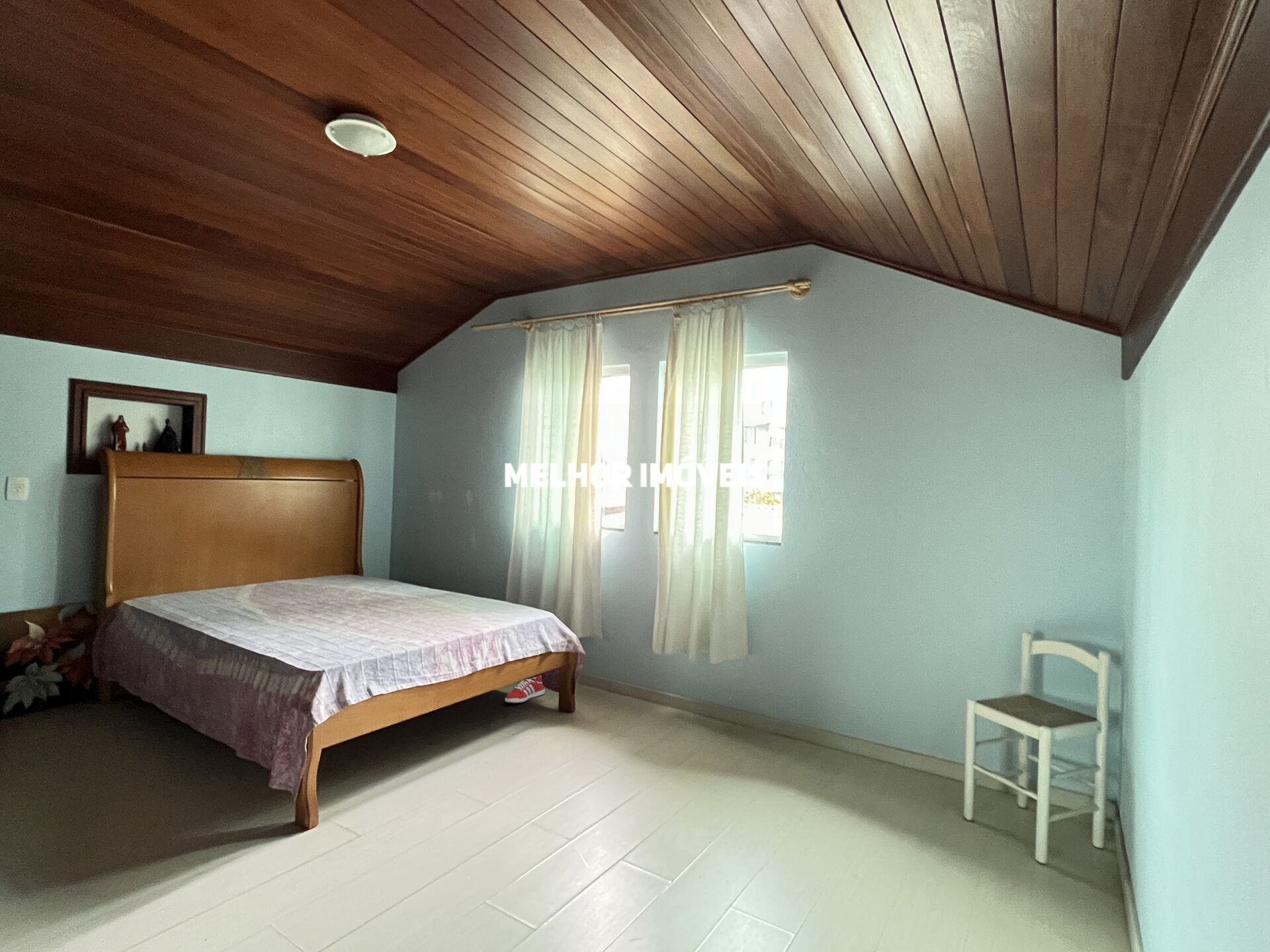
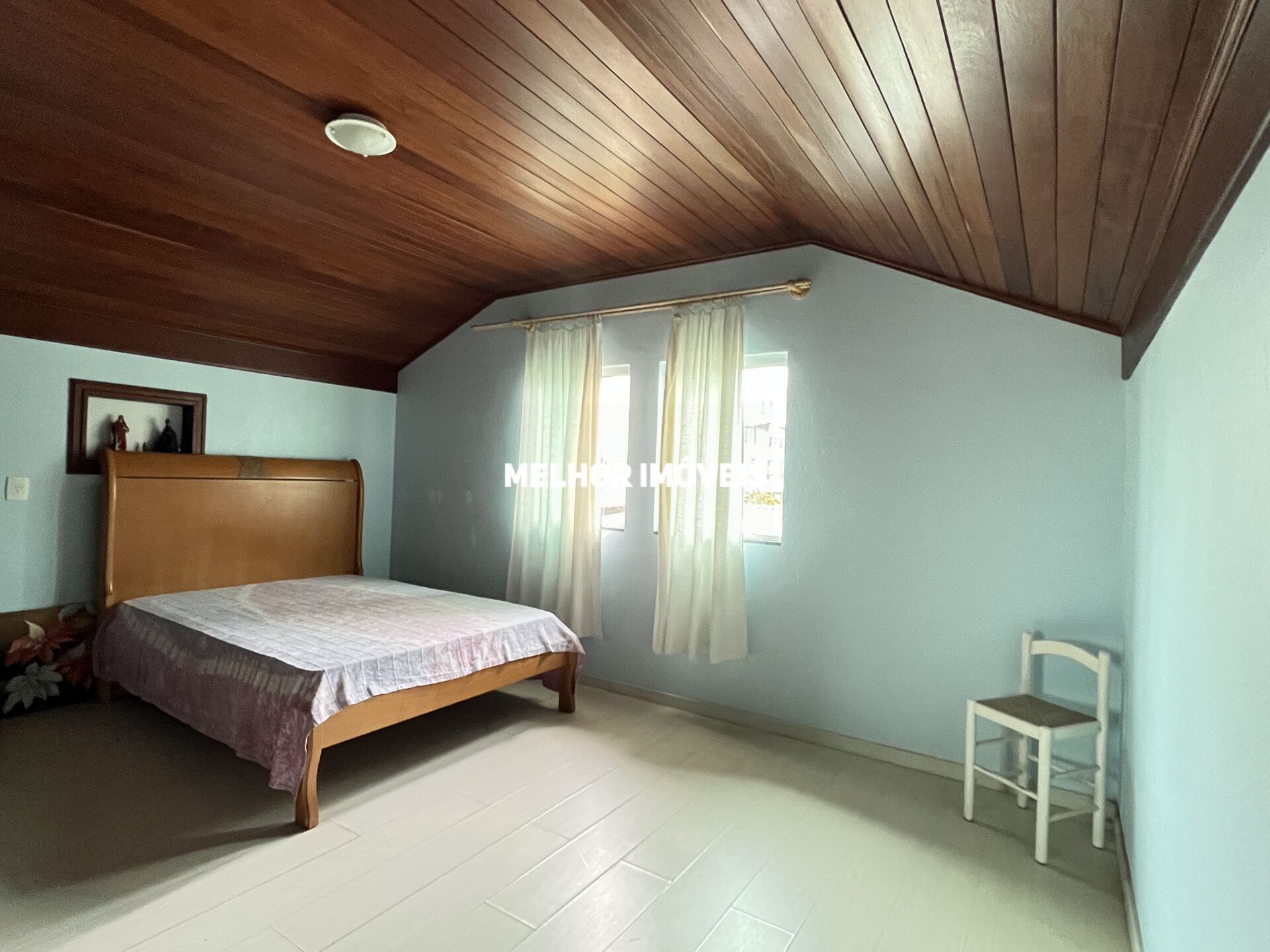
- sneaker [505,676,546,703]
